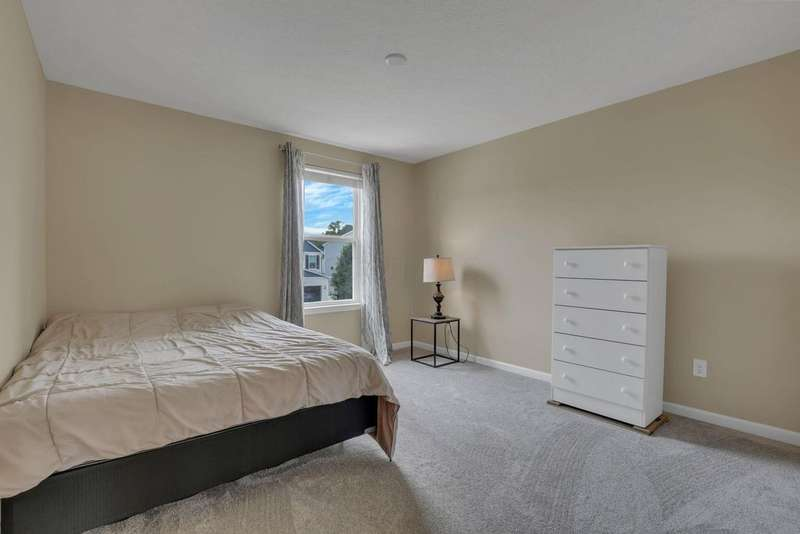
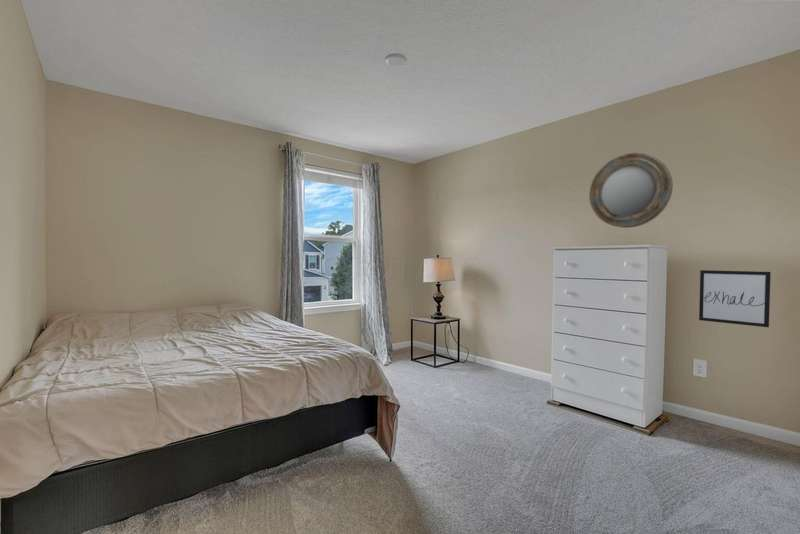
+ wall art [698,269,772,328]
+ home mirror [588,152,674,229]
